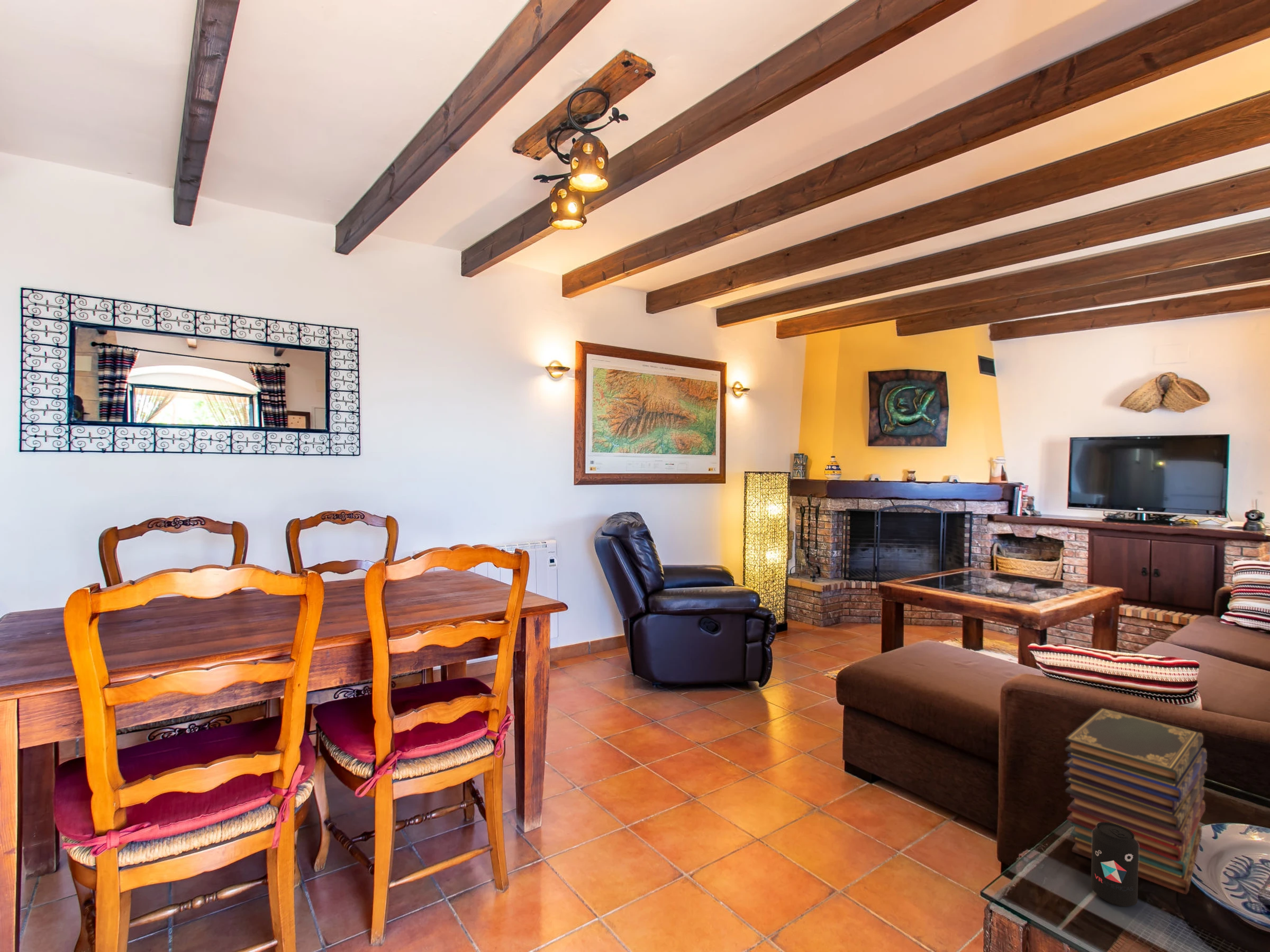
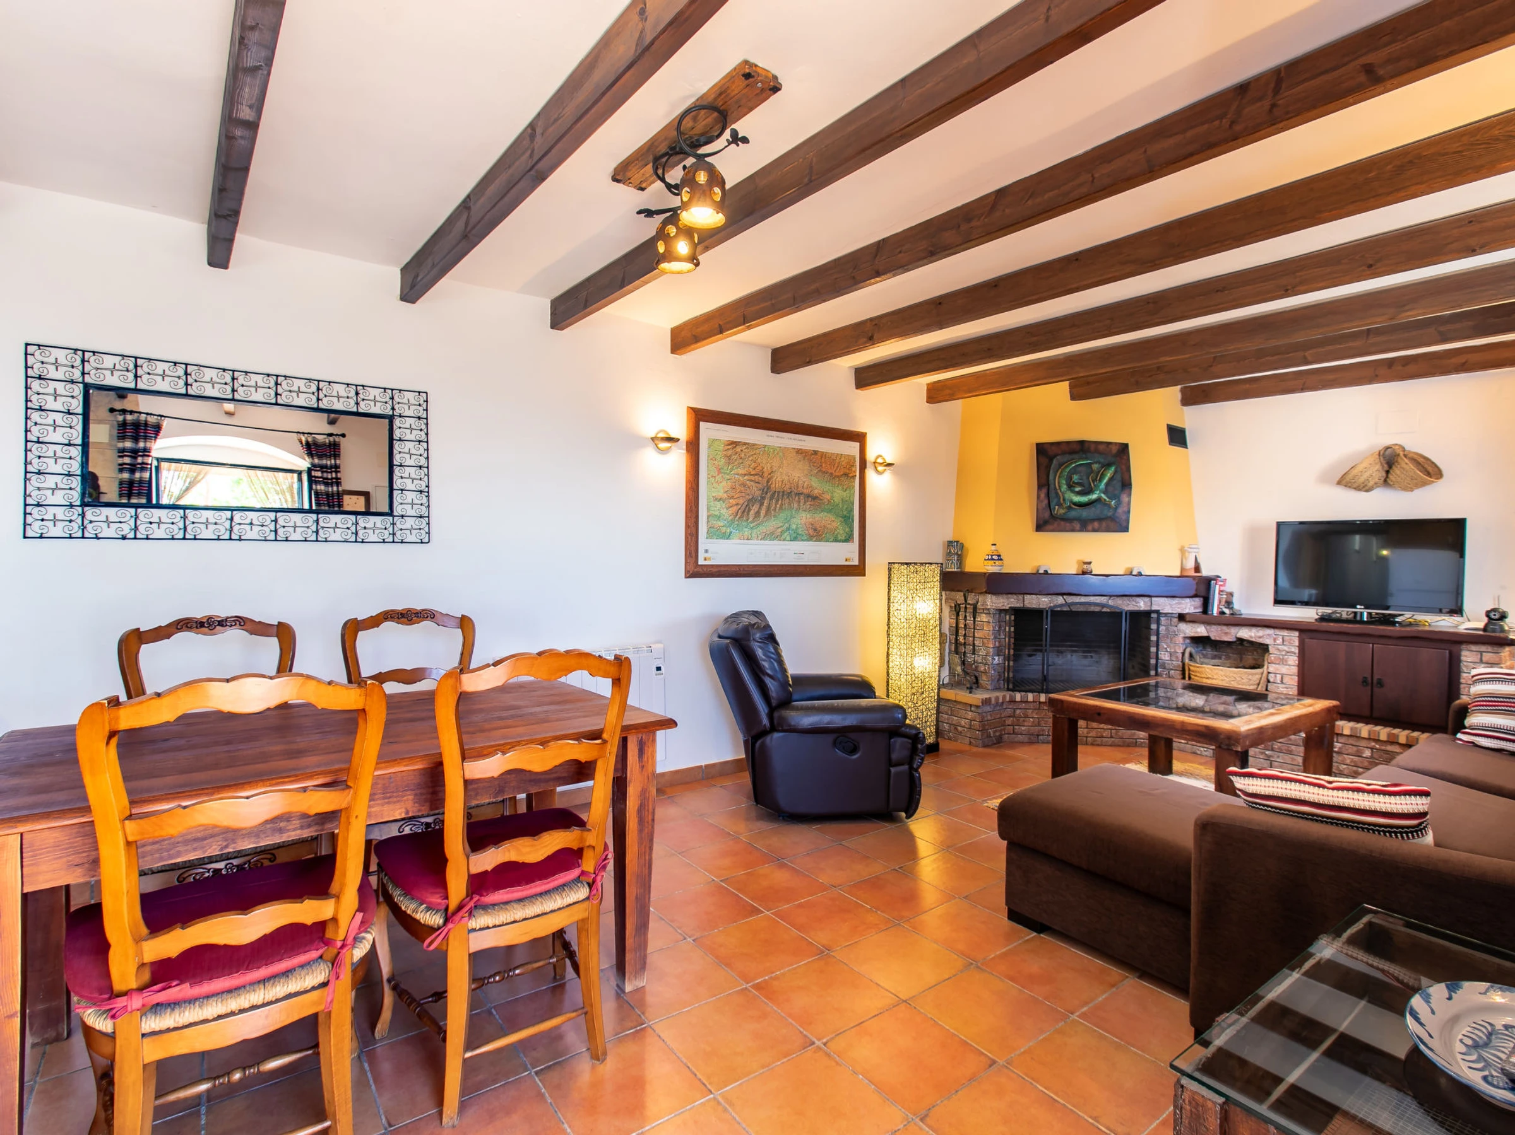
- book stack [1063,708,1208,895]
- beverage can [1091,822,1139,907]
